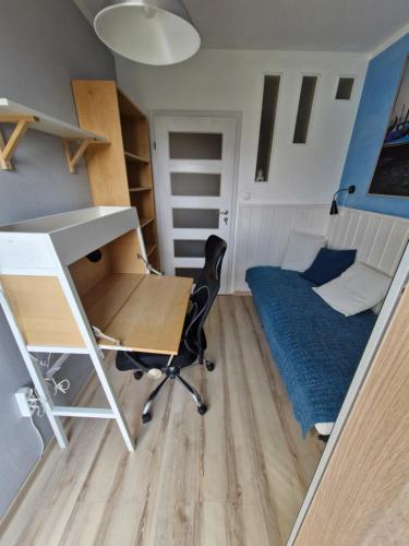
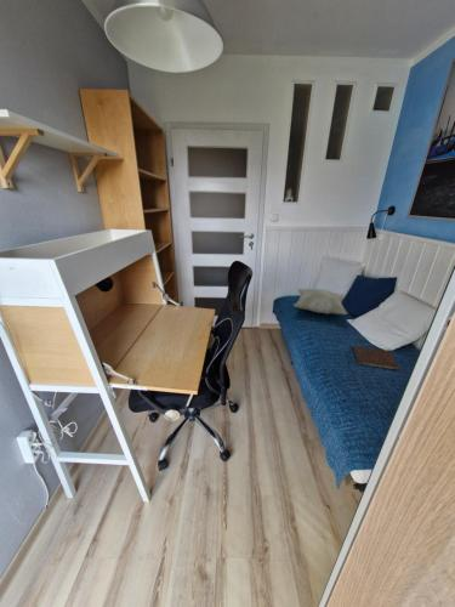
+ book [351,345,402,371]
+ decorative pillow [292,288,349,316]
